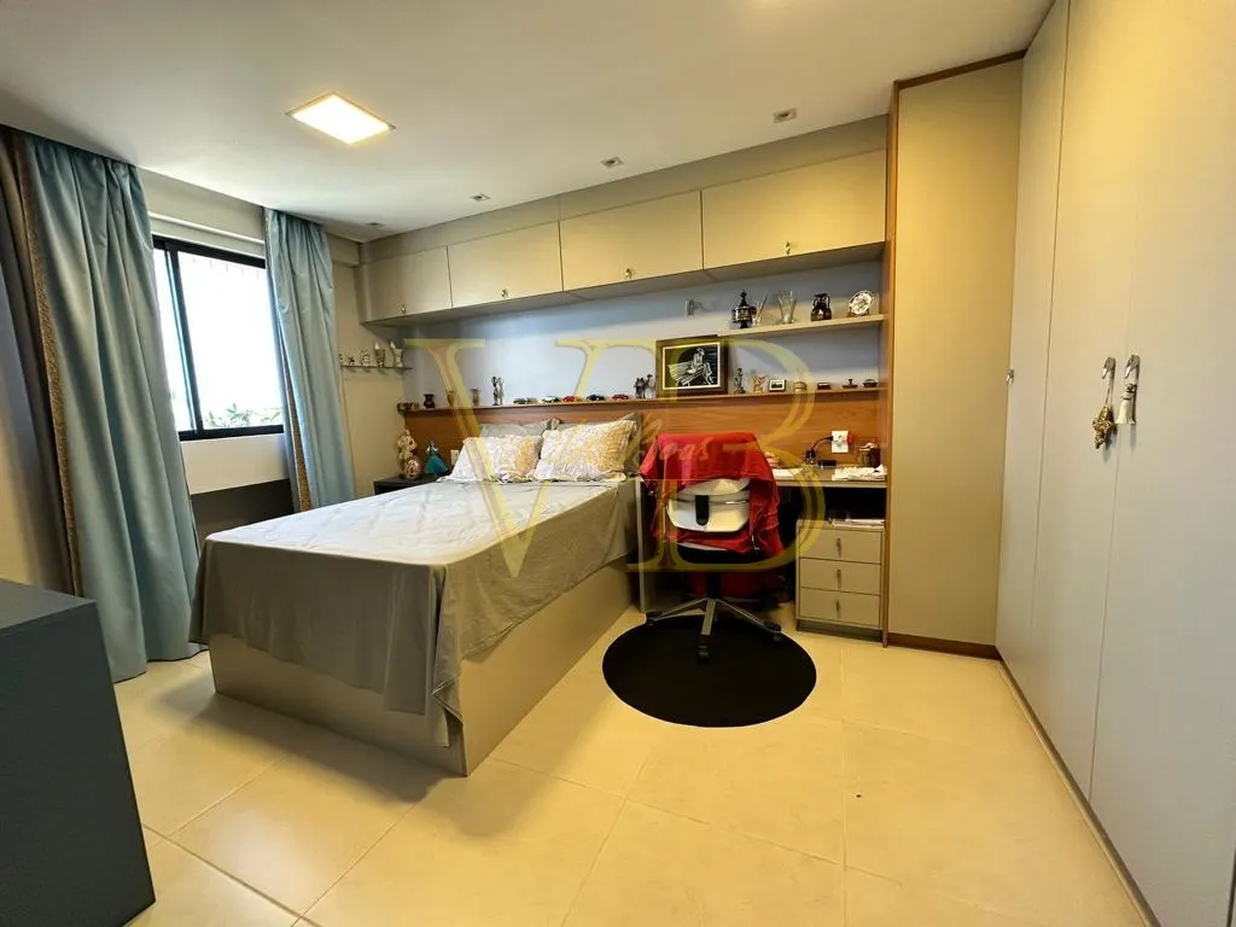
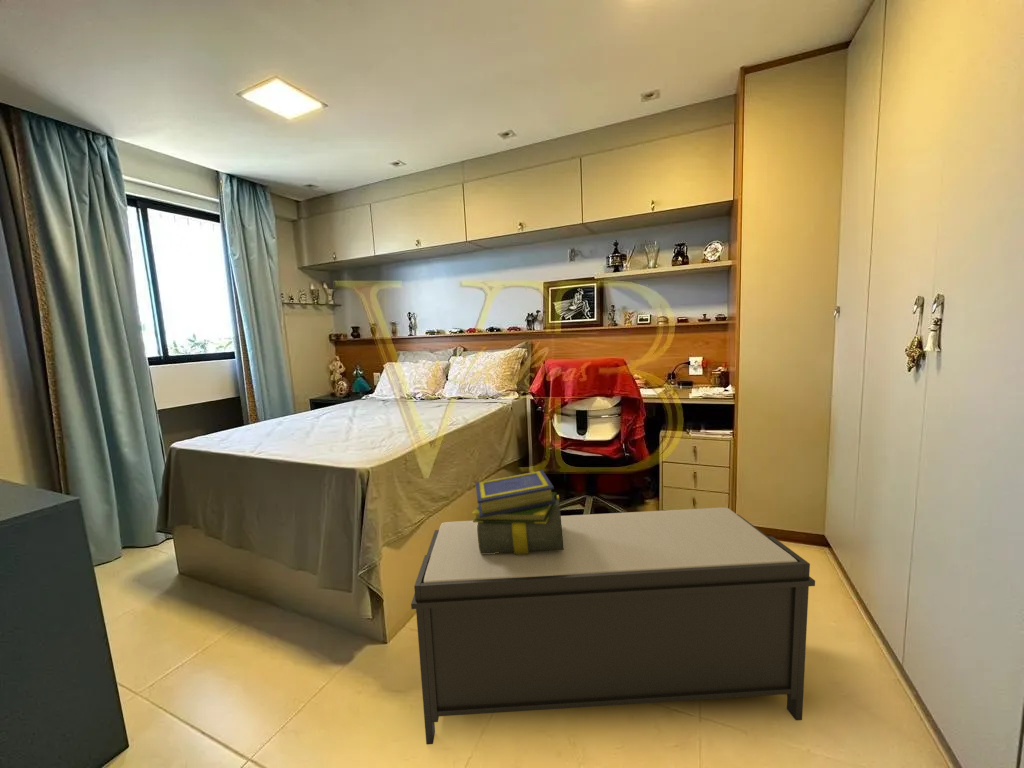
+ bench [410,507,816,745]
+ stack of books [471,469,564,555]
